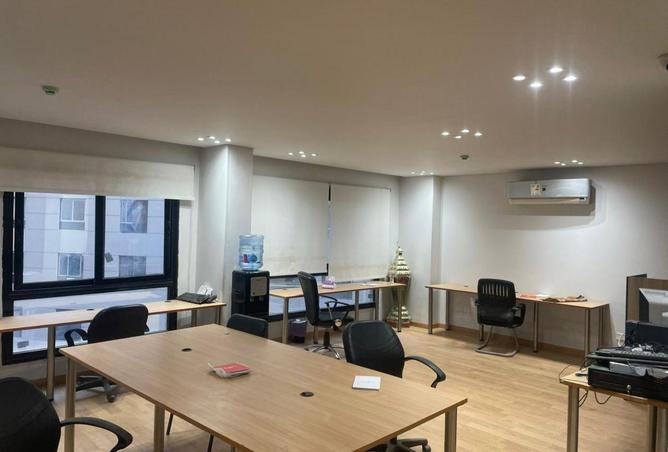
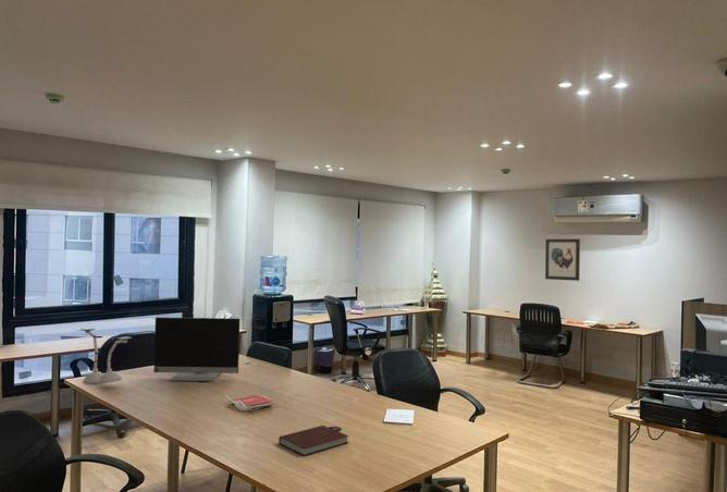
+ notebook [278,425,349,457]
+ monitor [152,316,241,382]
+ wall art [544,238,581,282]
+ desk lamp [79,327,134,385]
